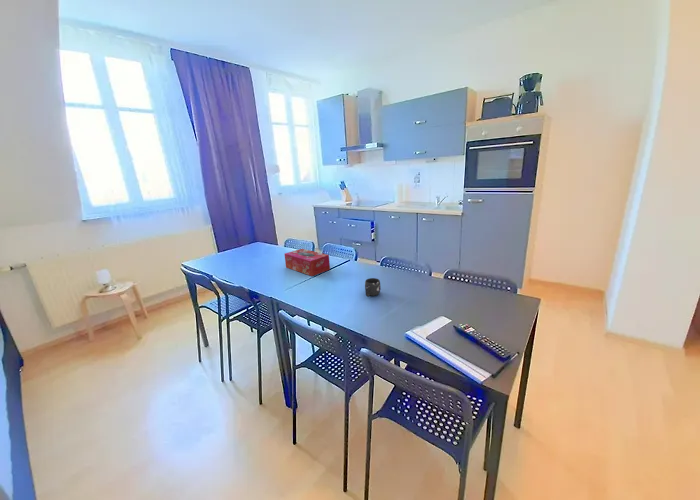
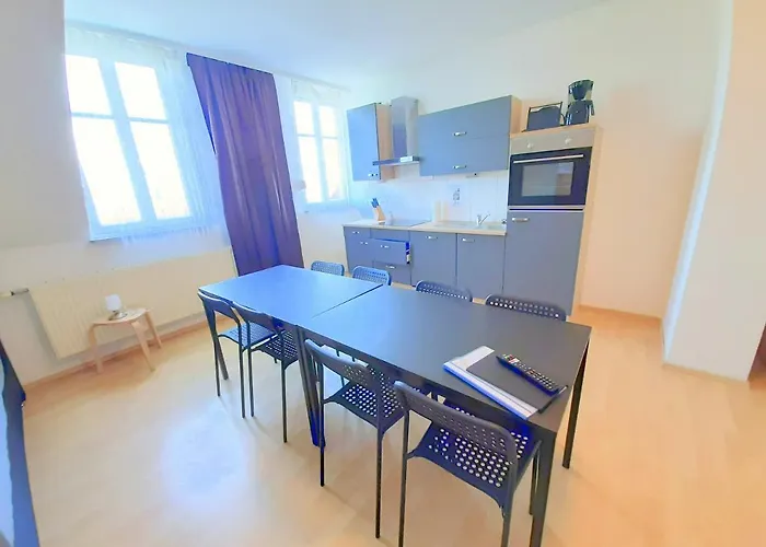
- tissue box [283,248,331,277]
- mug [364,277,382,298]
